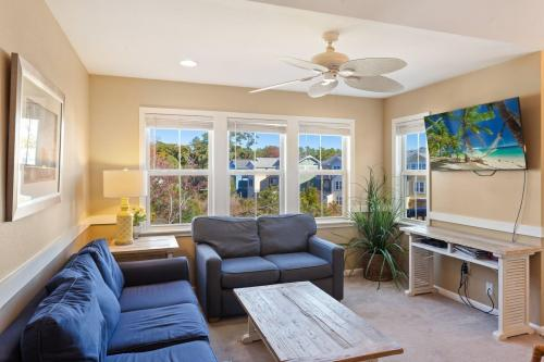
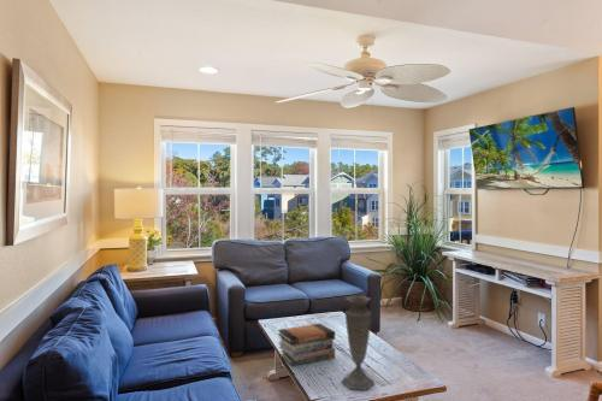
+ book stack [277,323,336,367]
+ vase [341,295,376,391]
